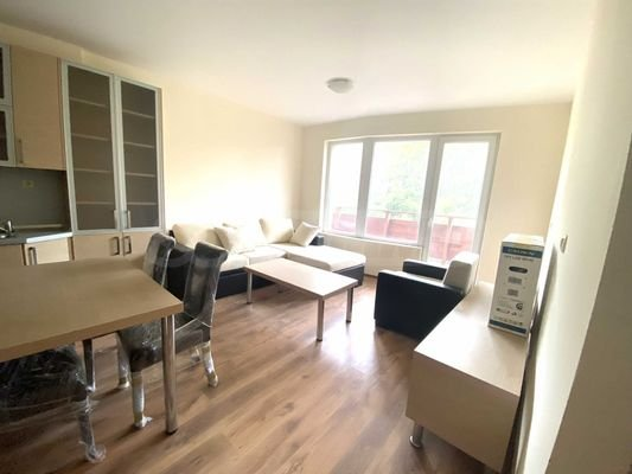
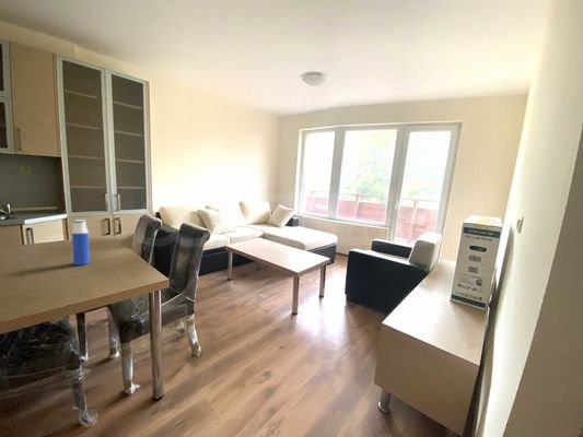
+ water bottle [71,218,91,267]
